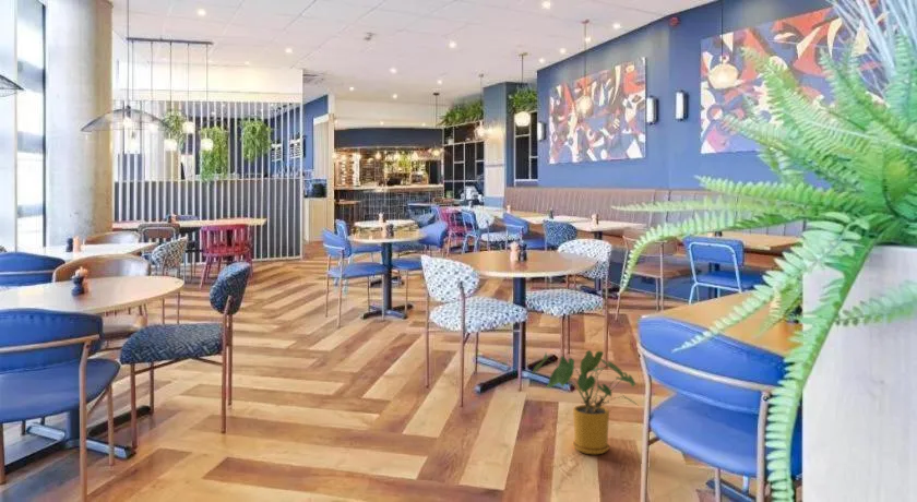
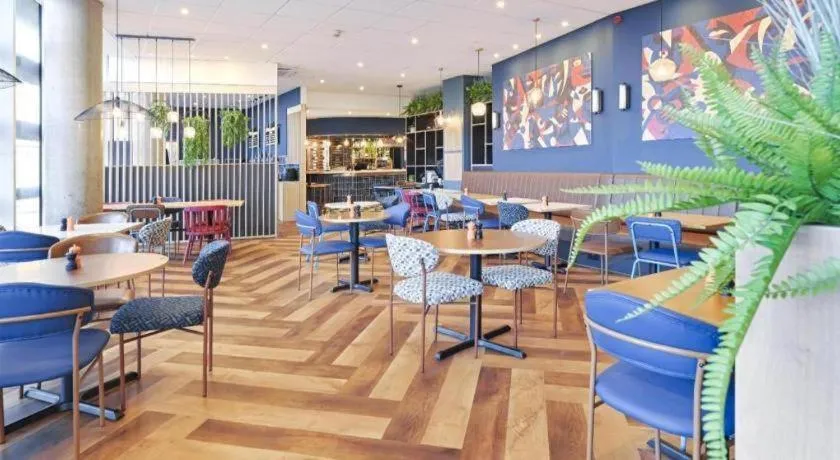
- house plant [531,349,639,455]
